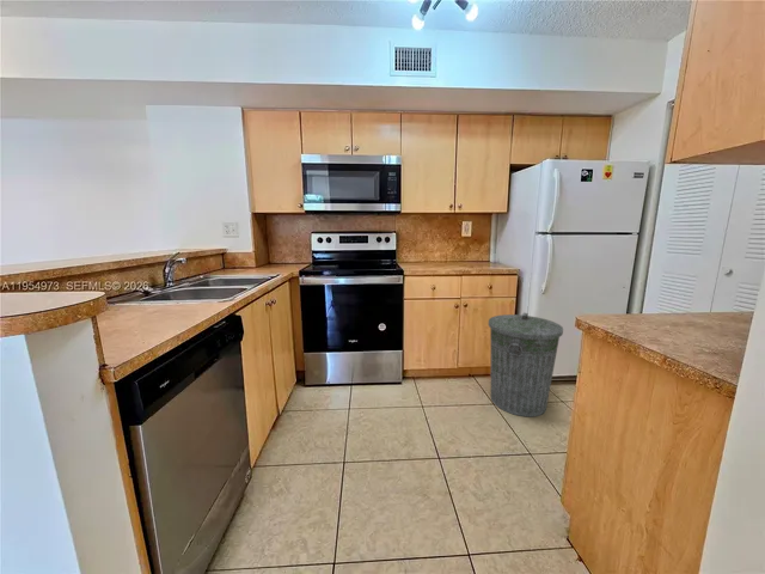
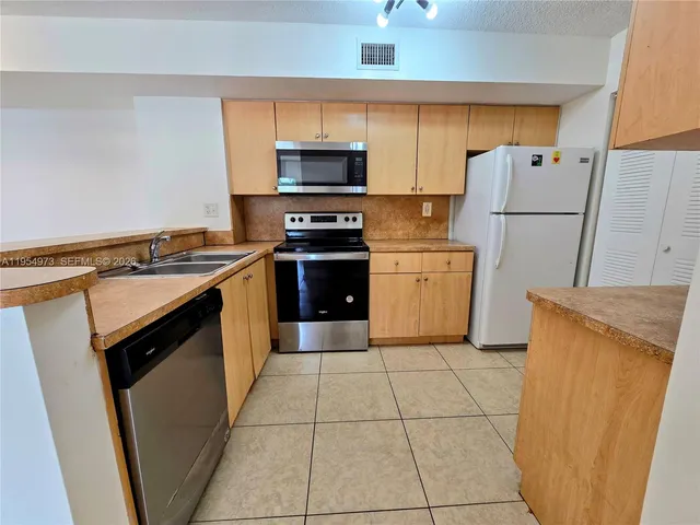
- trash can [488,312,564,417]
